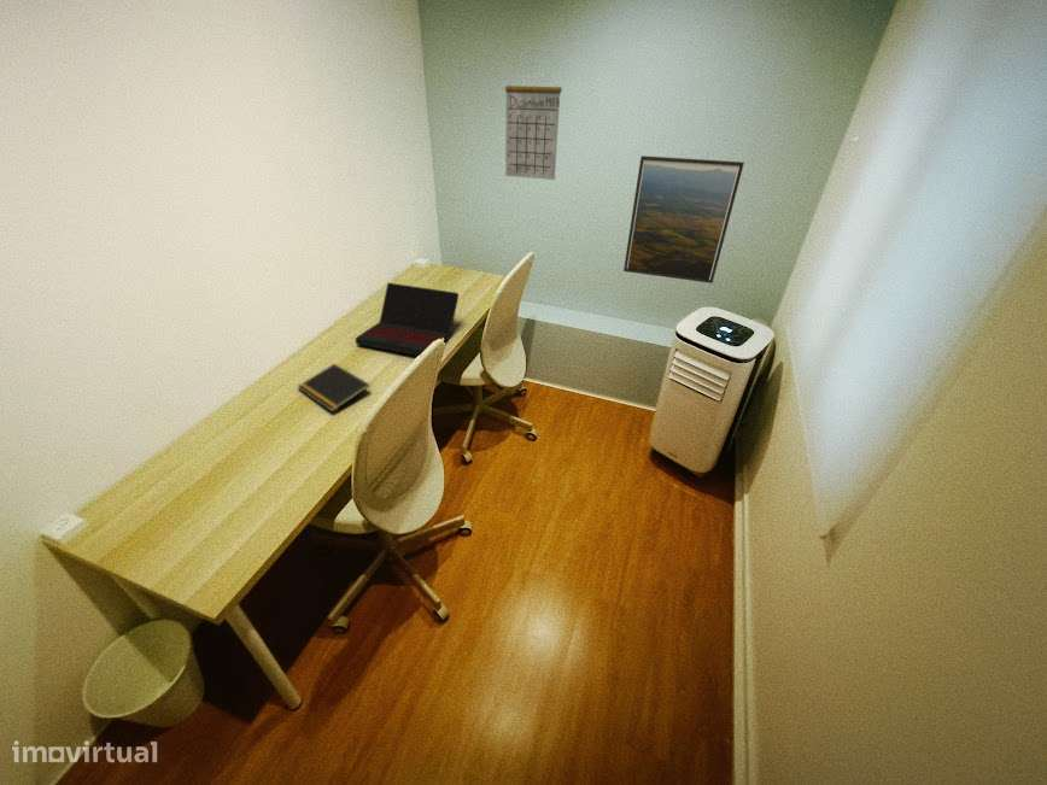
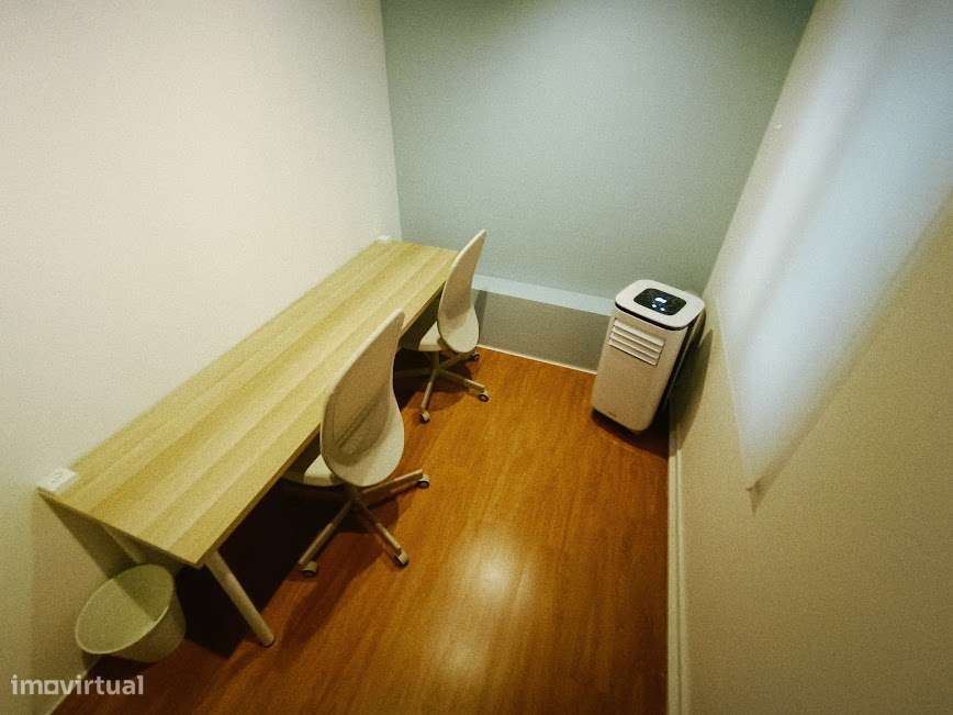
- laptop [353,282,460,357]
- notepad [296,363,372,414]
- calendar [504,61,563,181]
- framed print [622,154,745,285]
